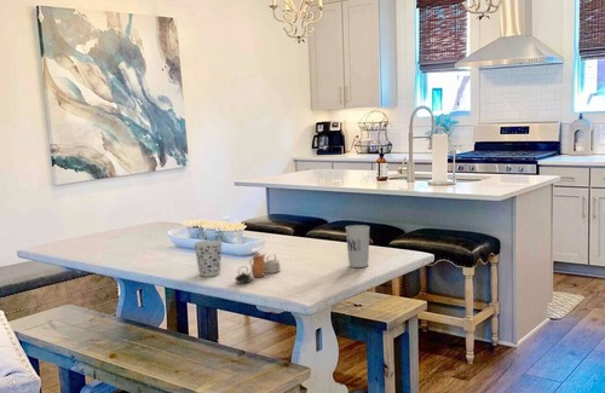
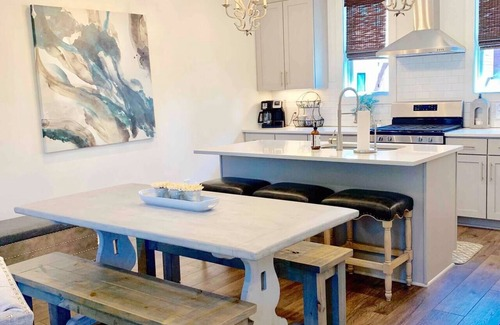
- teapot [234,250,282,284]
- cup [345,224,370,268]
- cup [192,239,224,278]
